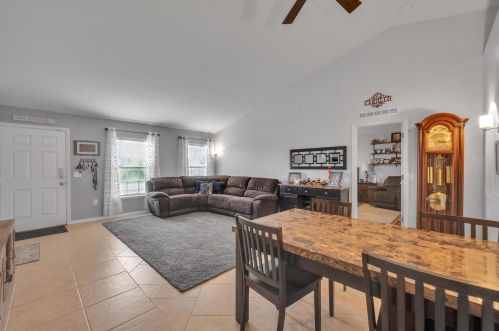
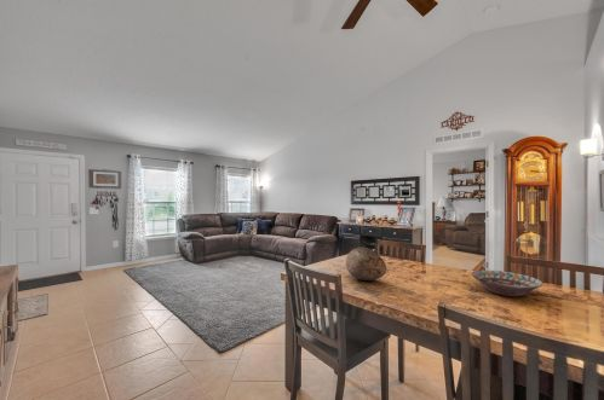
+ decorative bowl [471,269,545,297]
+ decorative egg [345,245,387,282]
